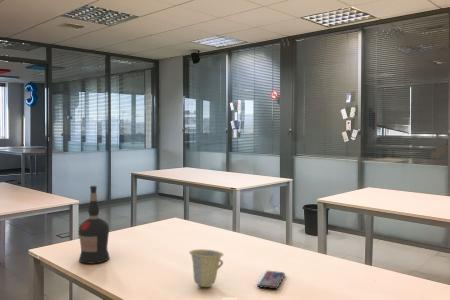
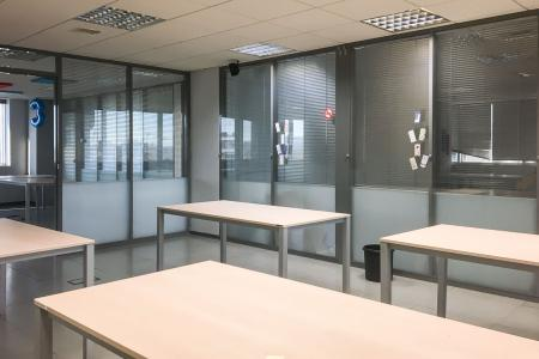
- cup [188,248,224,288]
- smartphone [256,270,286,290]
- liquor bottle [78,185,111,265]
